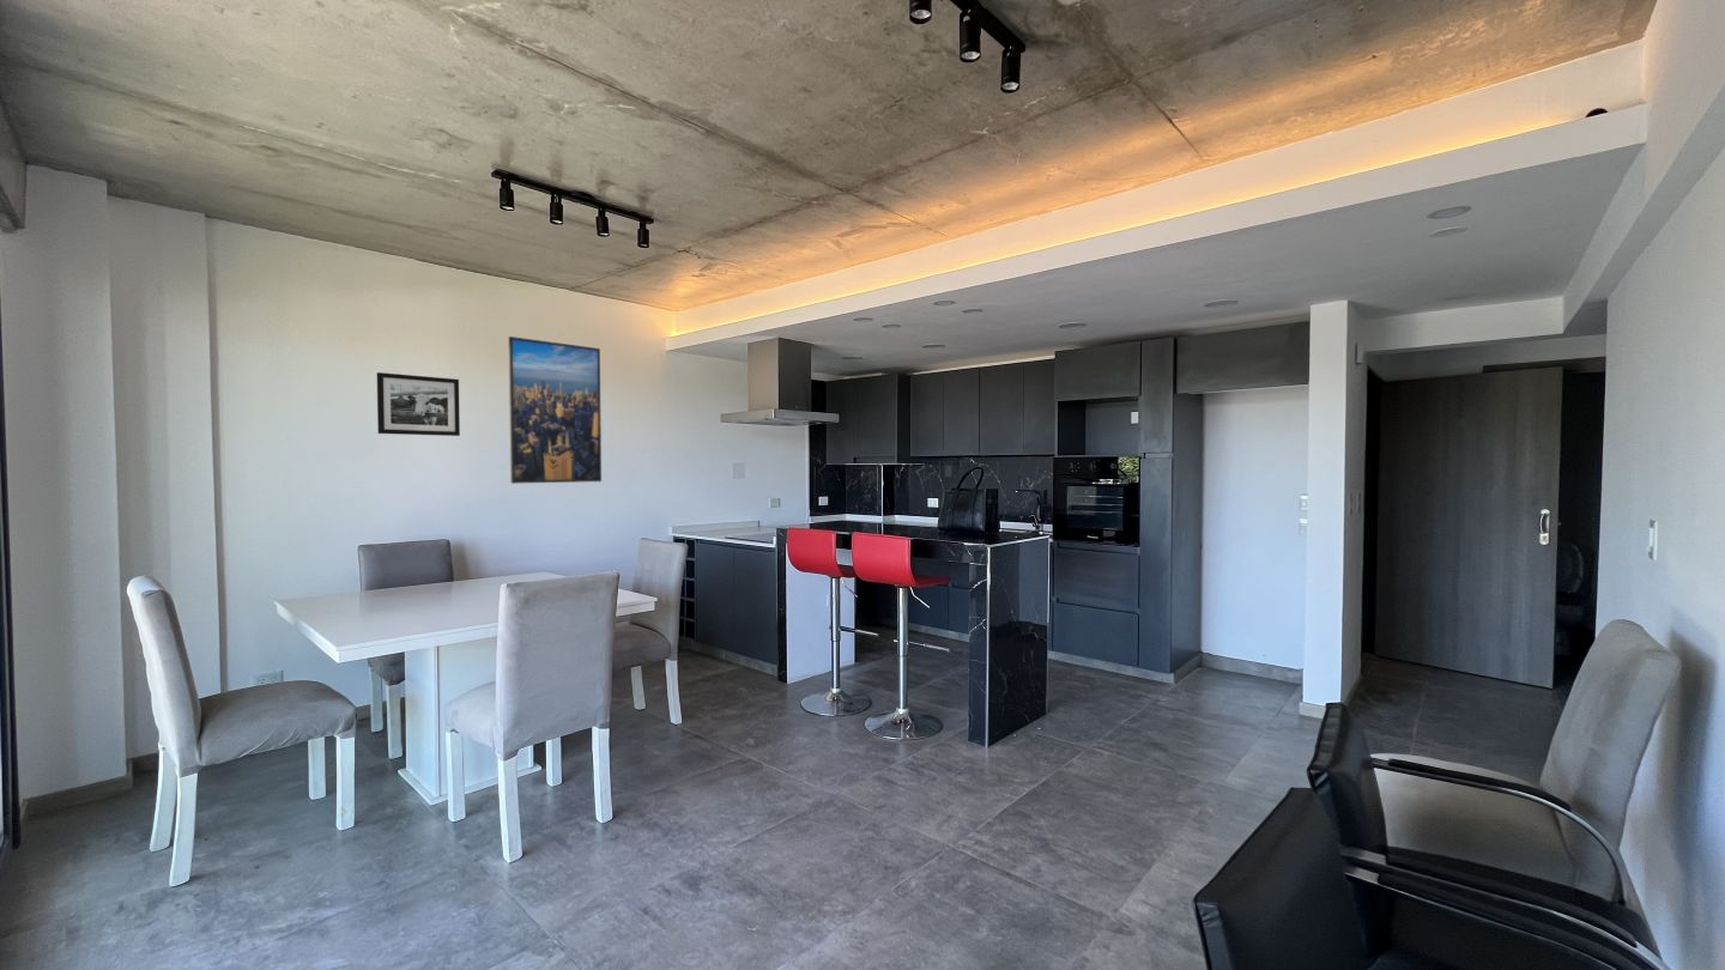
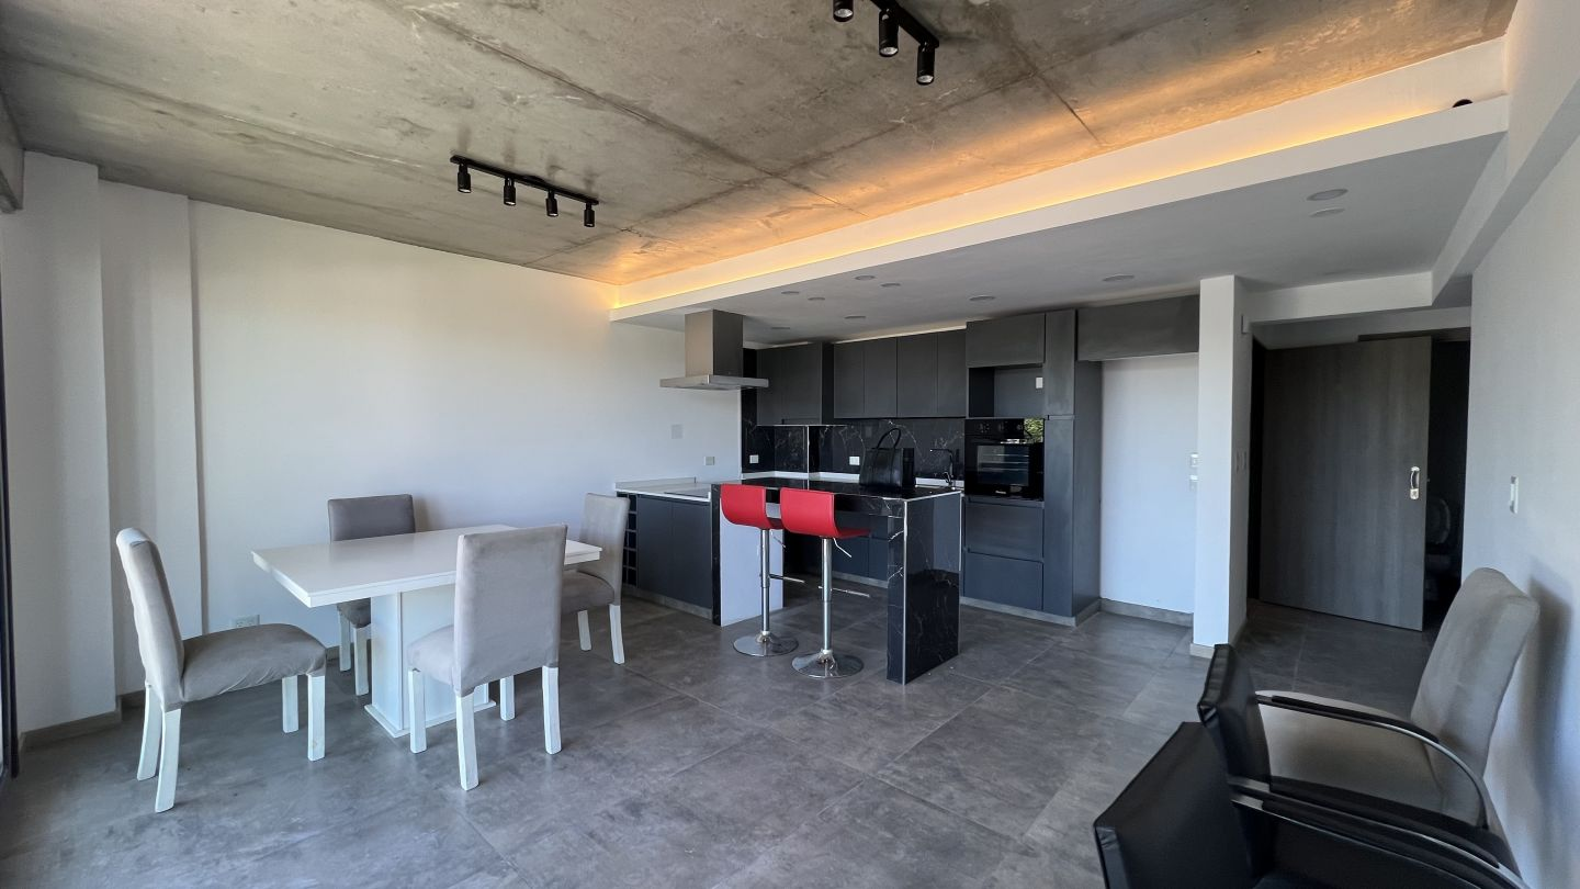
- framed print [508,335,603,485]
- picture frame [376,371,461,437]
